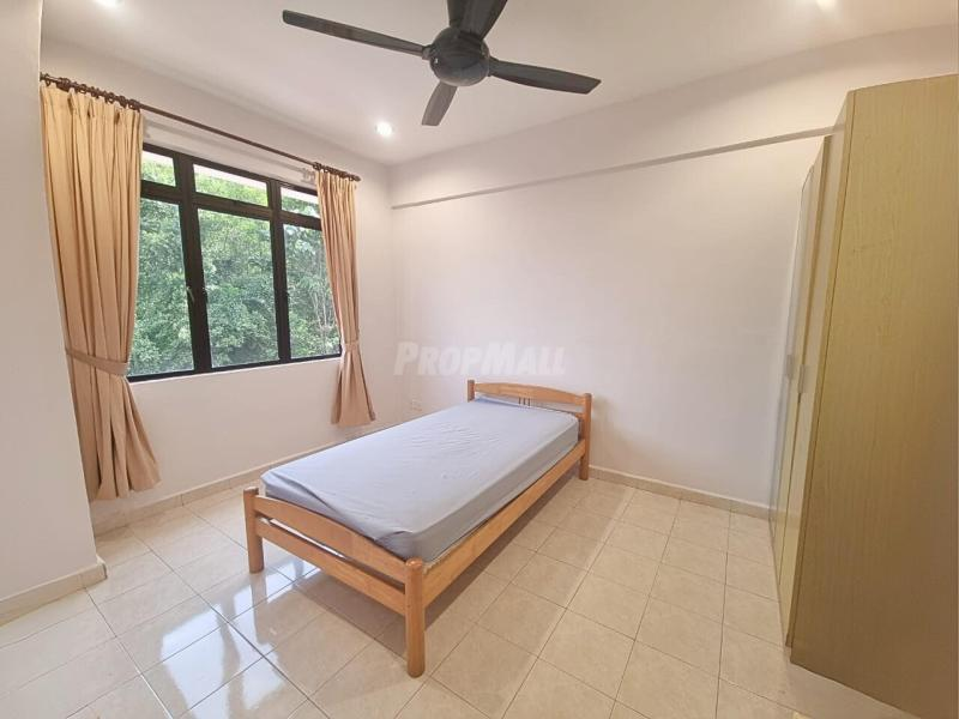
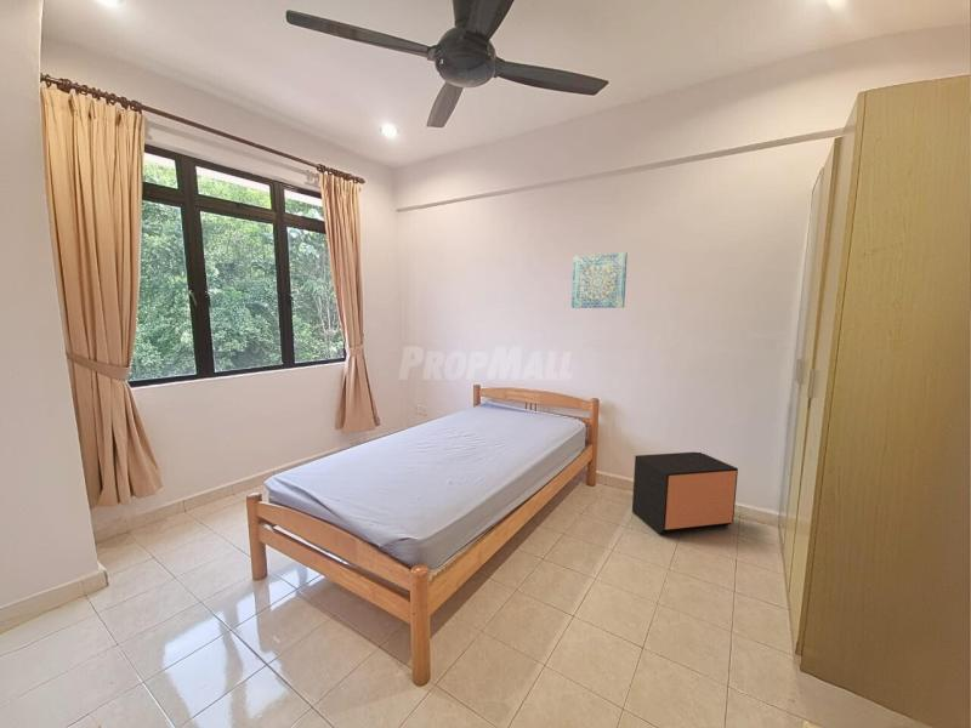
+ nightstand [631,451,739,535]
+ wall art [570,251,629,309]
